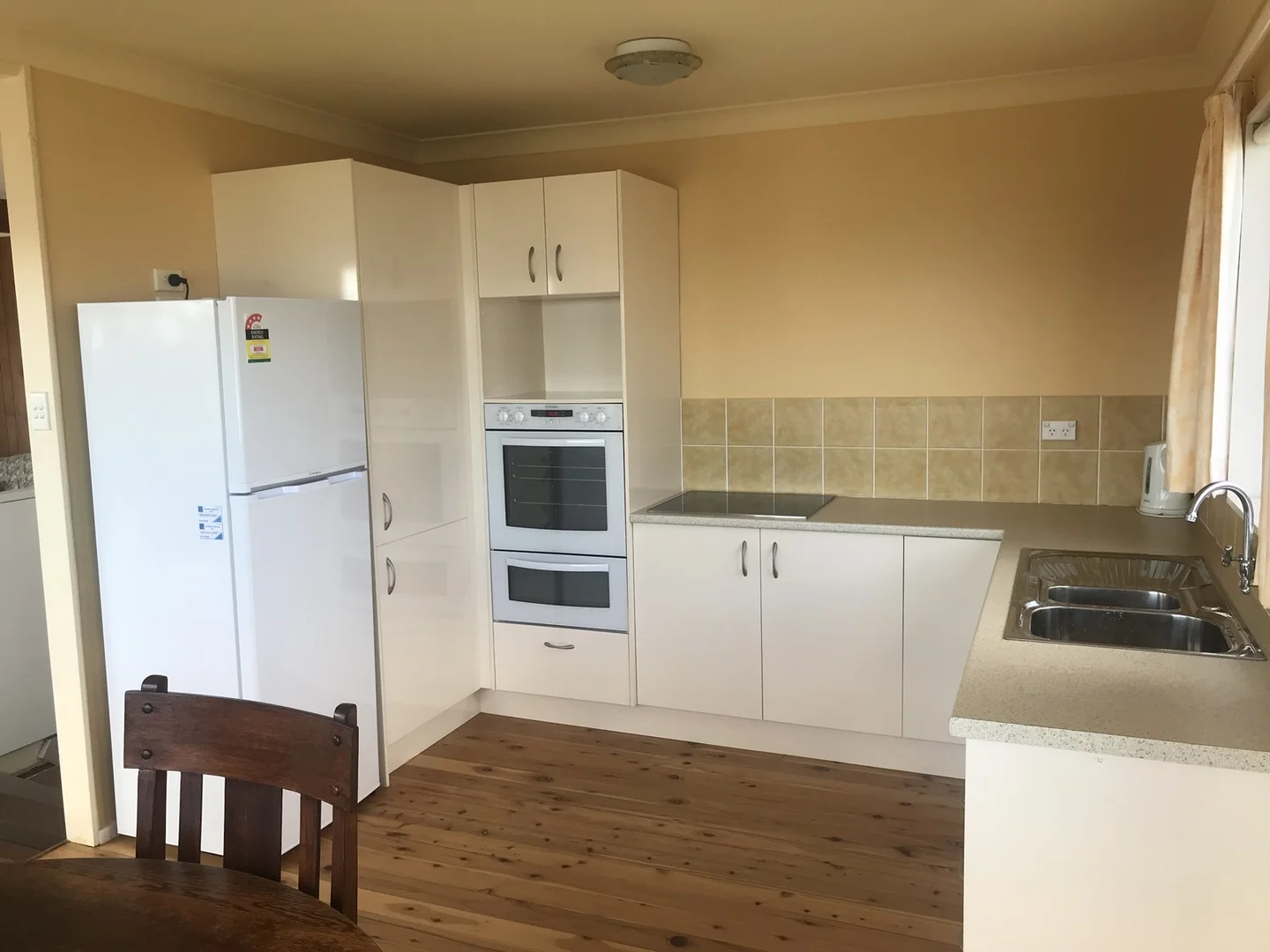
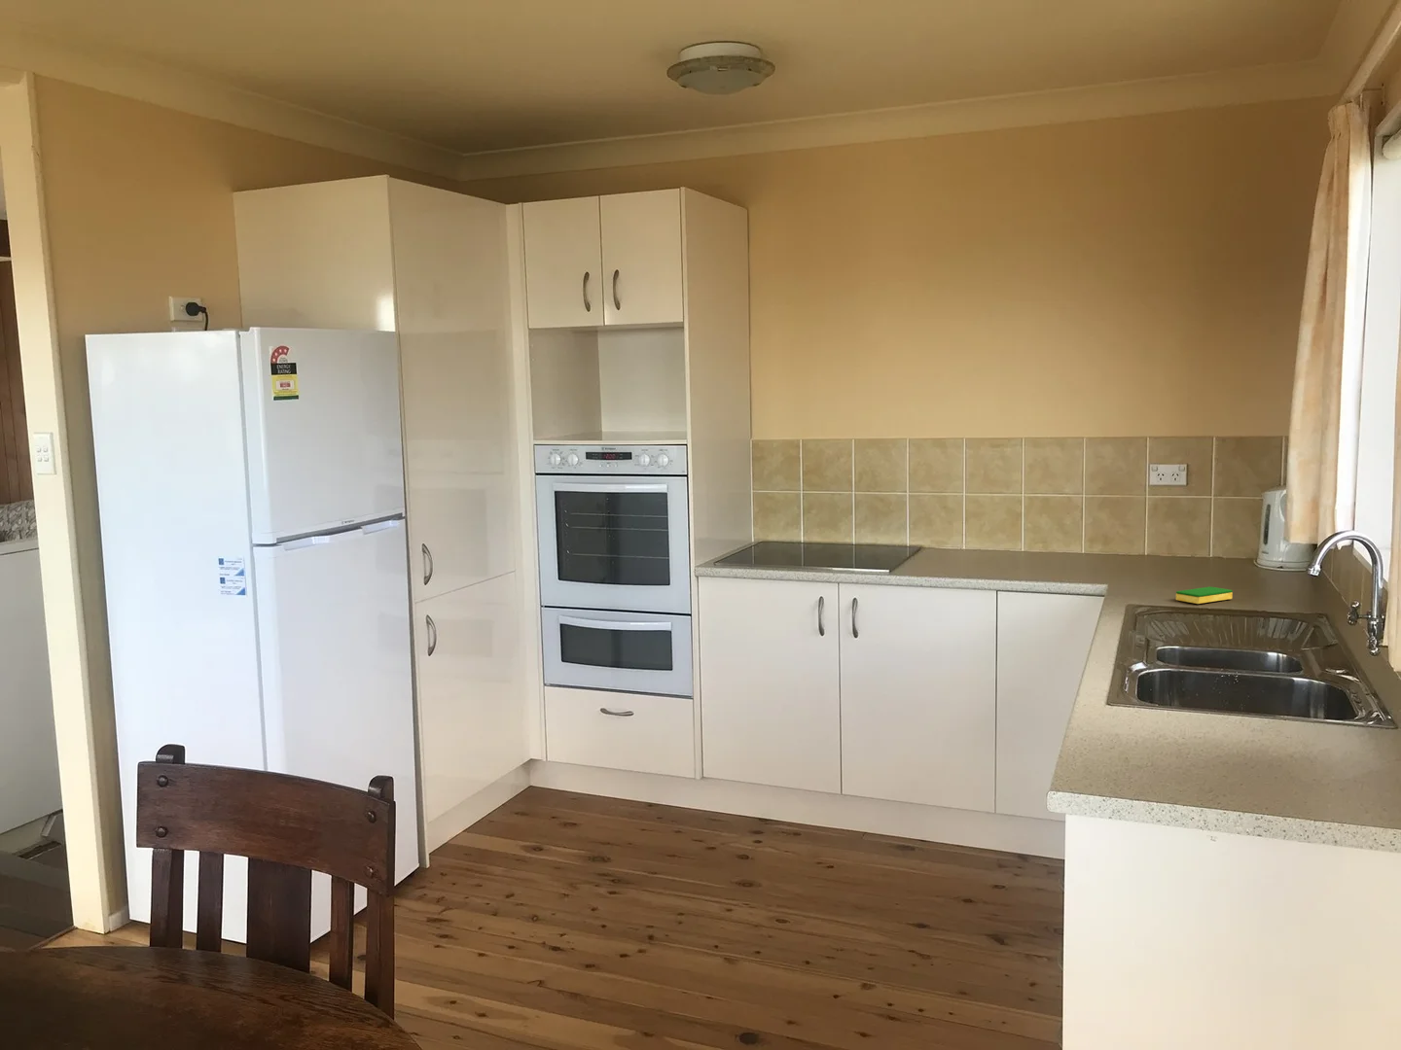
+ dish sponge [1175,587,1233,604]
